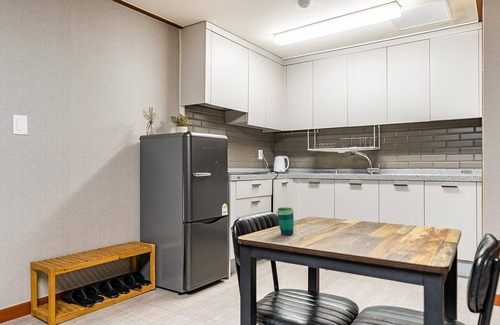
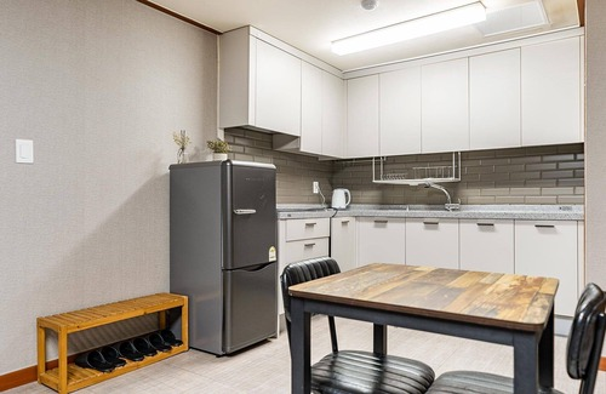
- cup [276,207,295,236]
